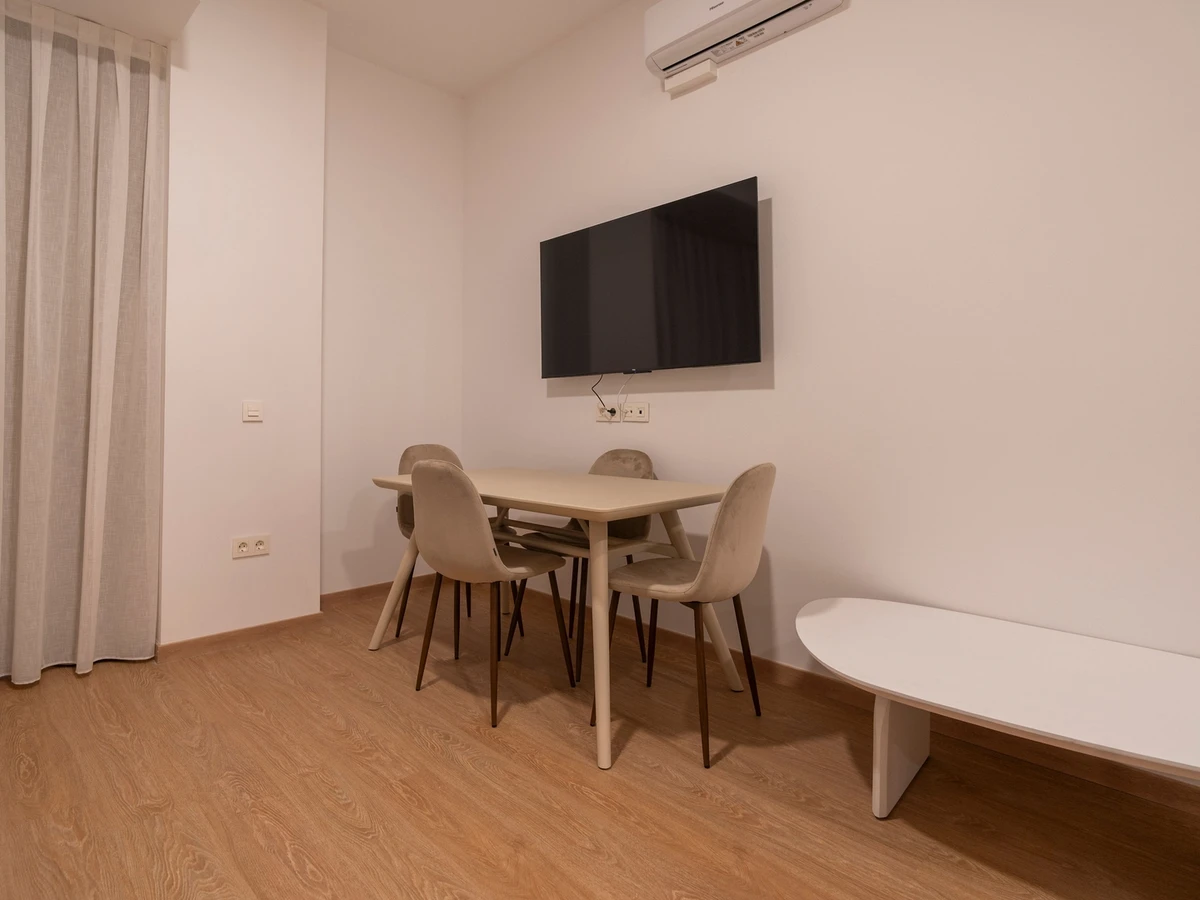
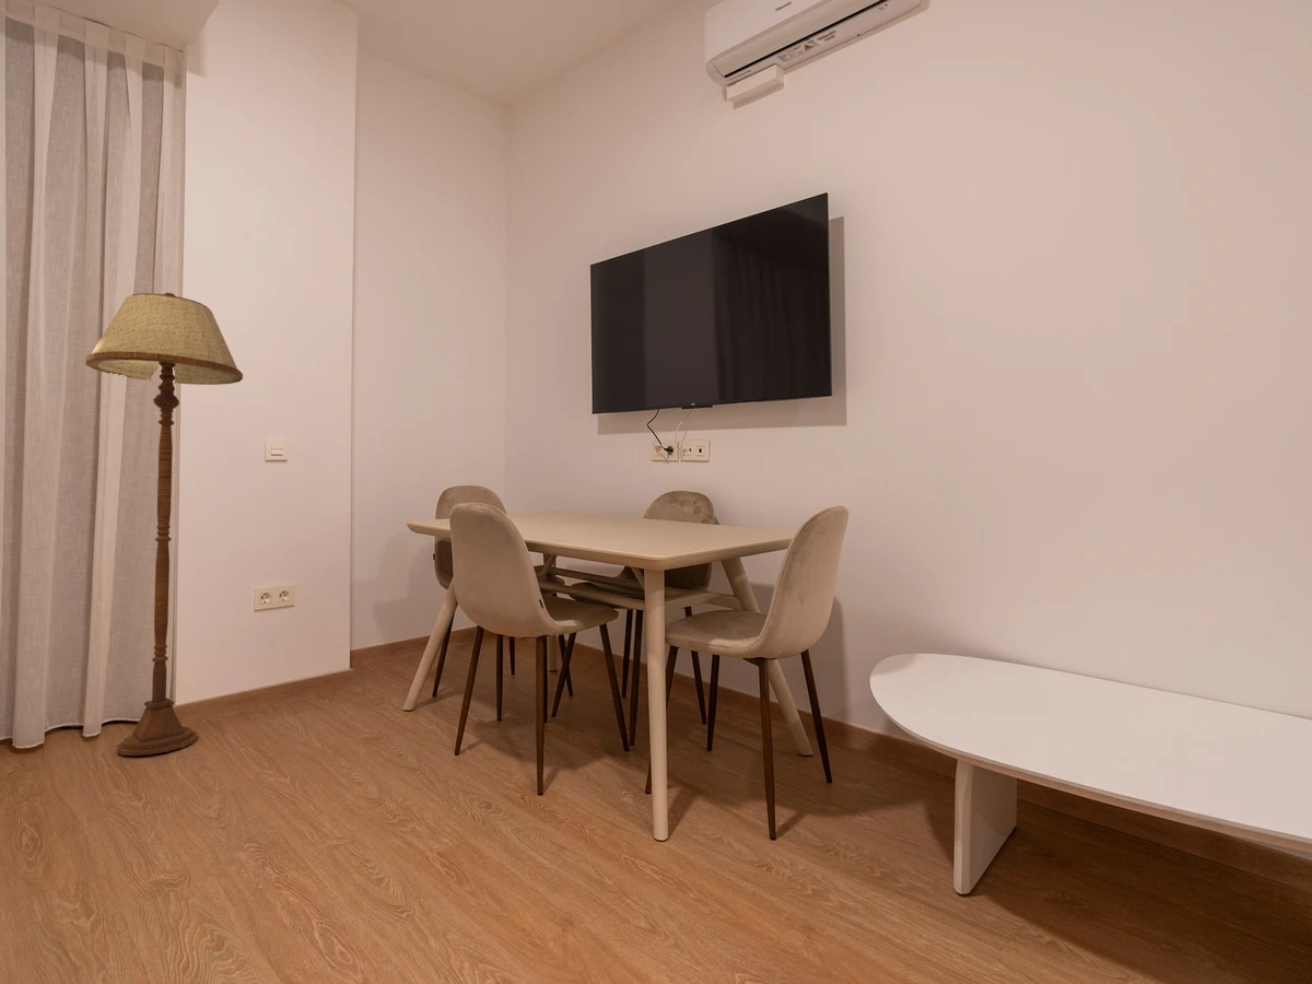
+ floor lamp [85,292,244,757]
